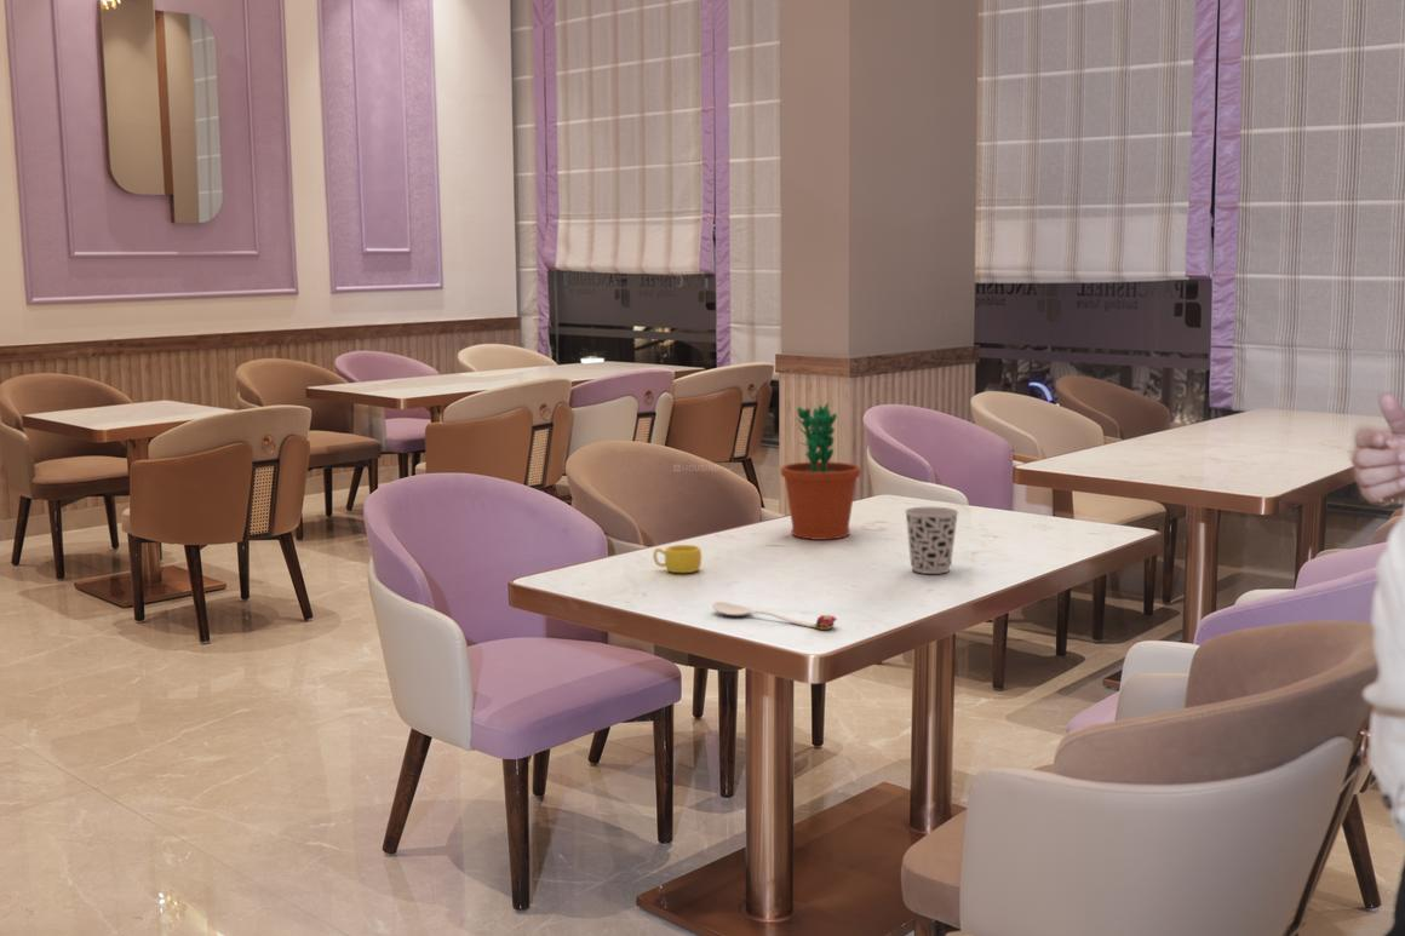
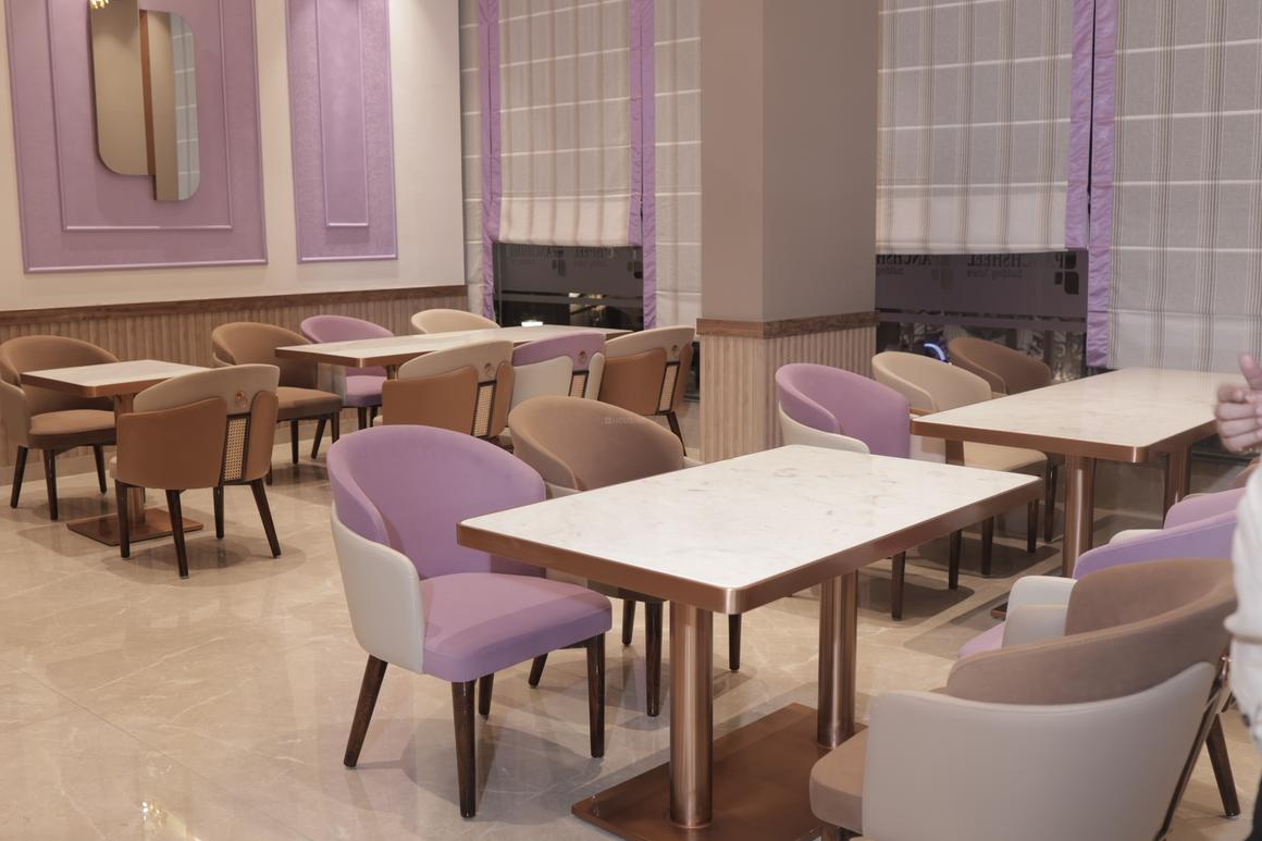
- spoon [711,601,838,631]
- flower pot [780,402,862,541]
- cup [652,544,702,574]
- cup [904,506,960,575]
